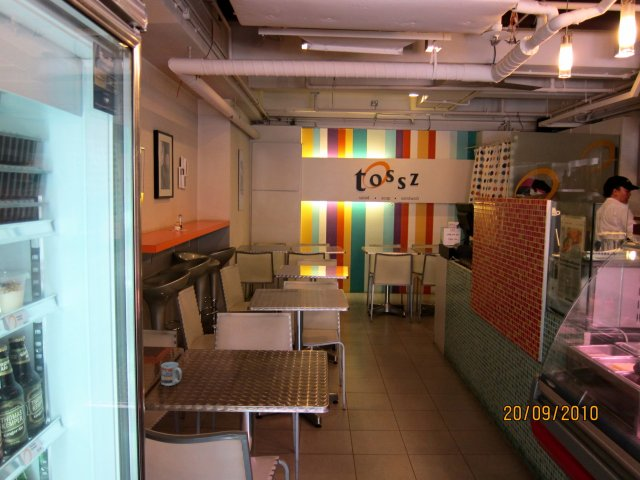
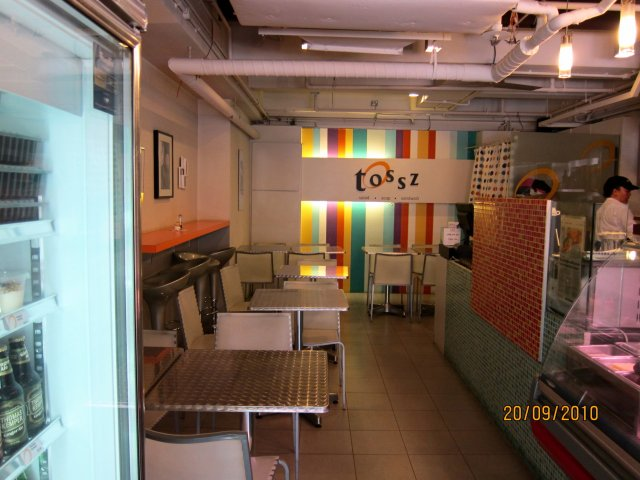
- cup [160,361,183,387]
